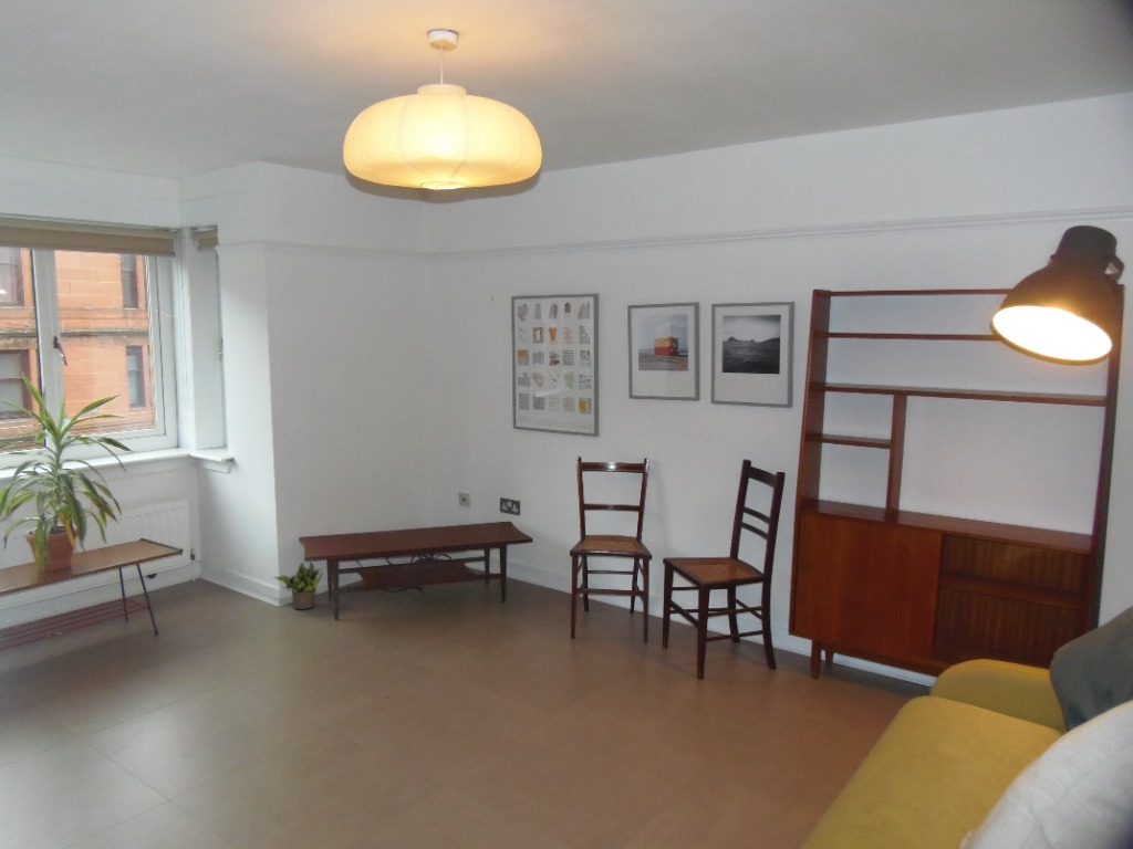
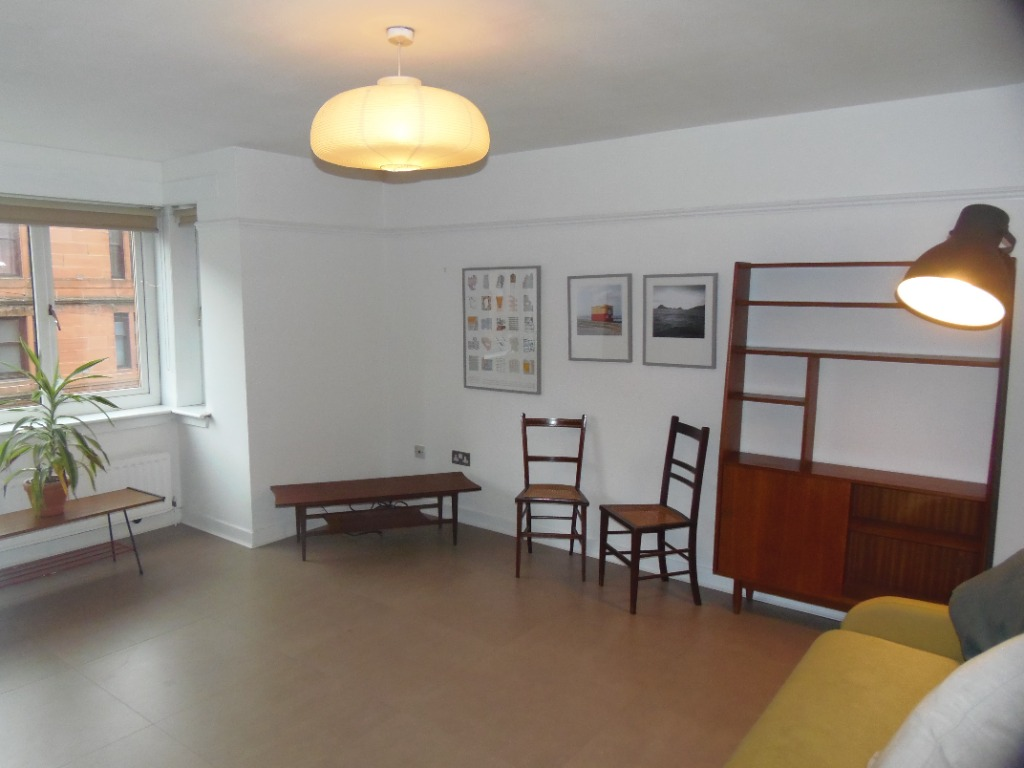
- potted plant [272,560,325,610]
